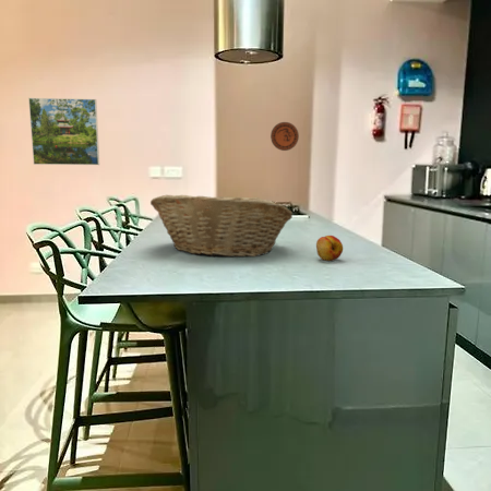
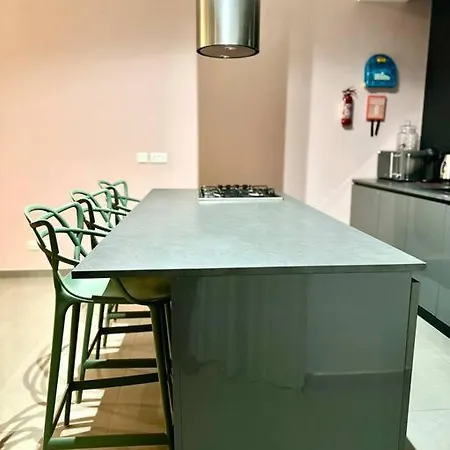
- fruit [315,235,344,262]
- decorative plate [270,121,300,152]
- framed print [27,97,100,166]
- fruit basket [149,194,294,259]
